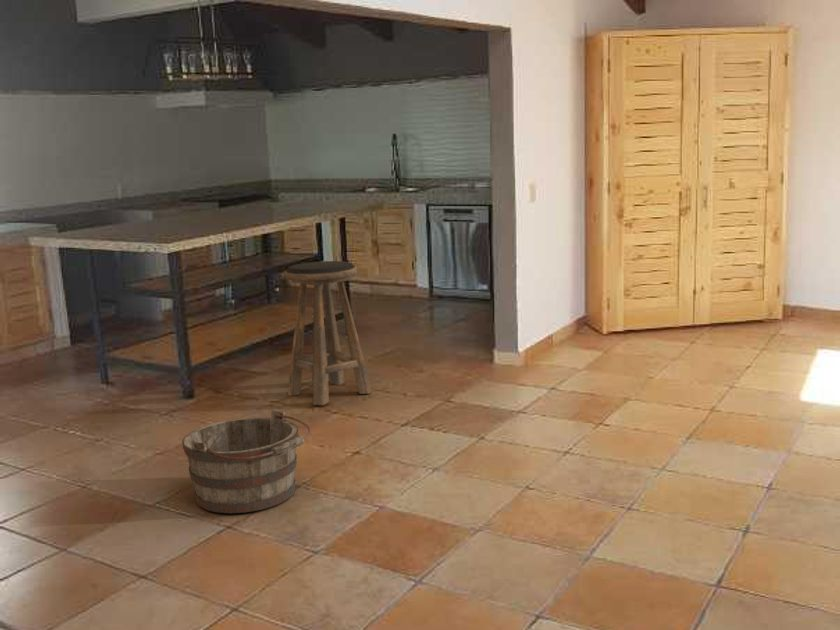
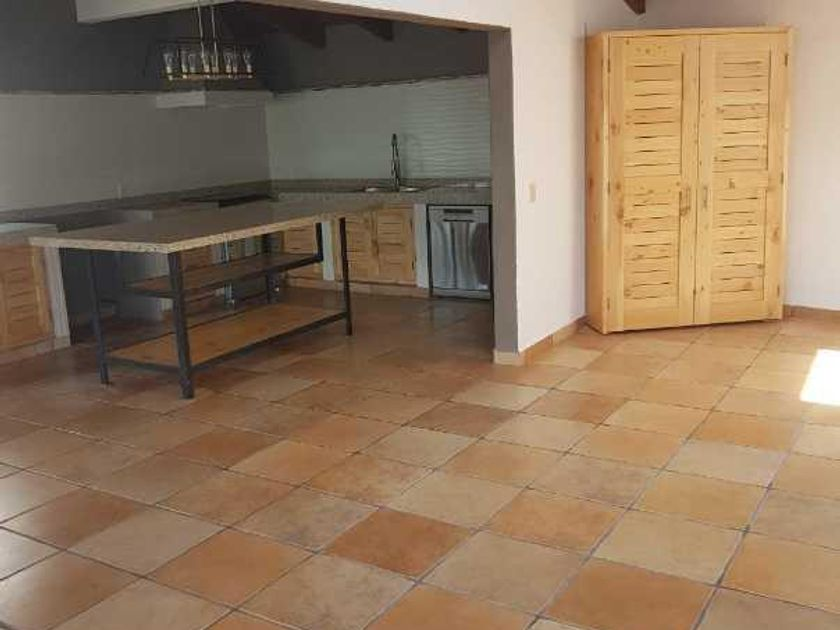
- stool [283,260,372,406]
- bucket [181,408,312,514]
